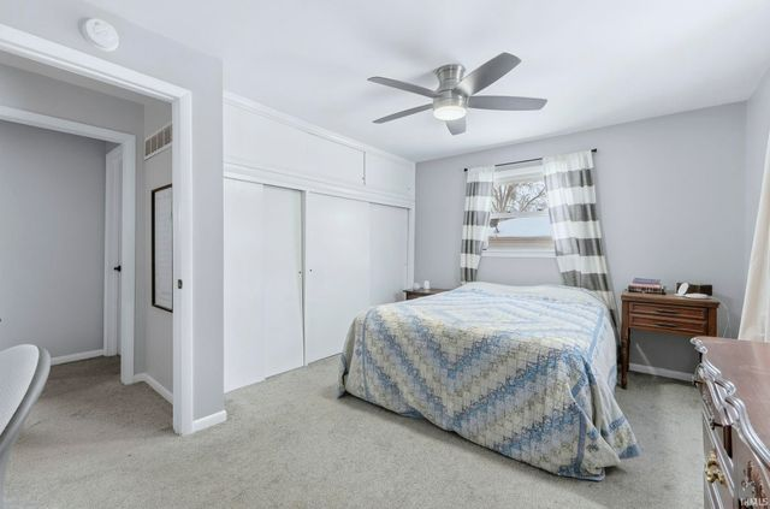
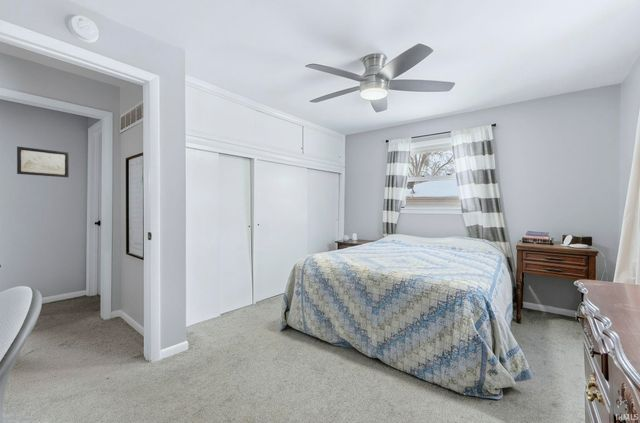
+ wall art [16,146,70,178]
